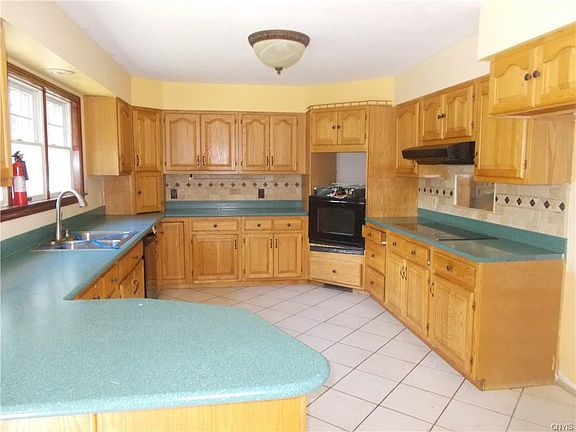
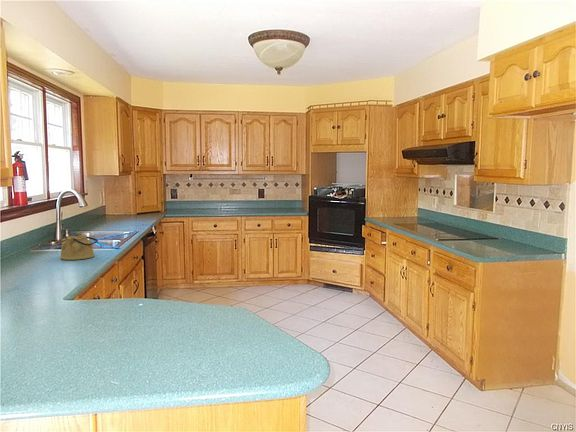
+ kettle [59,232,99,261]
